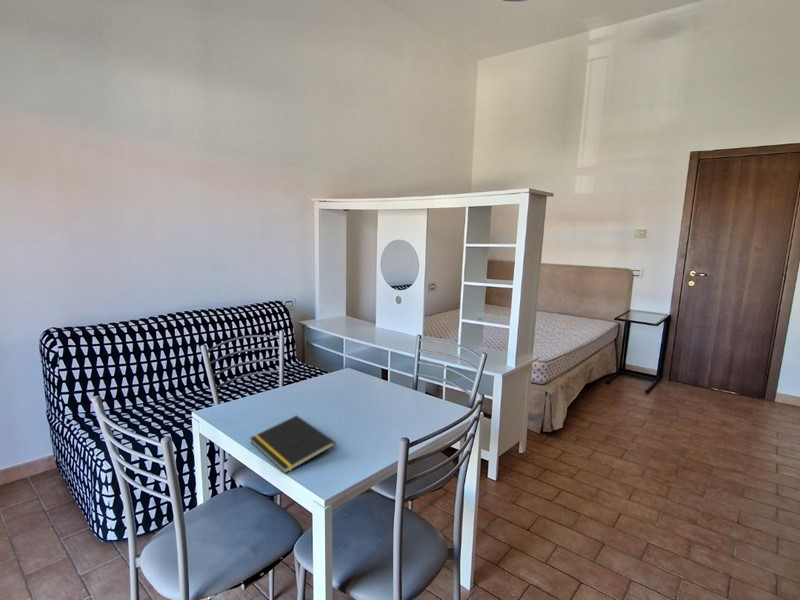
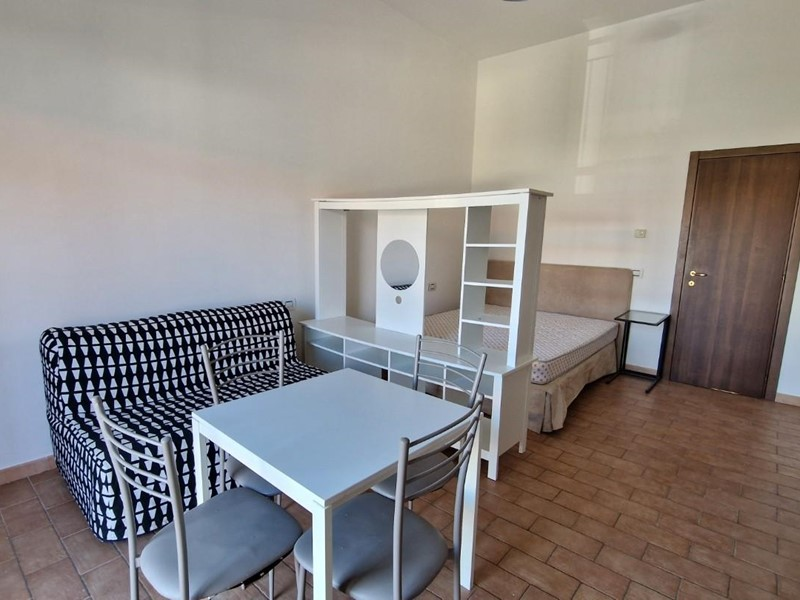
- notepad [249,414,336,474]
